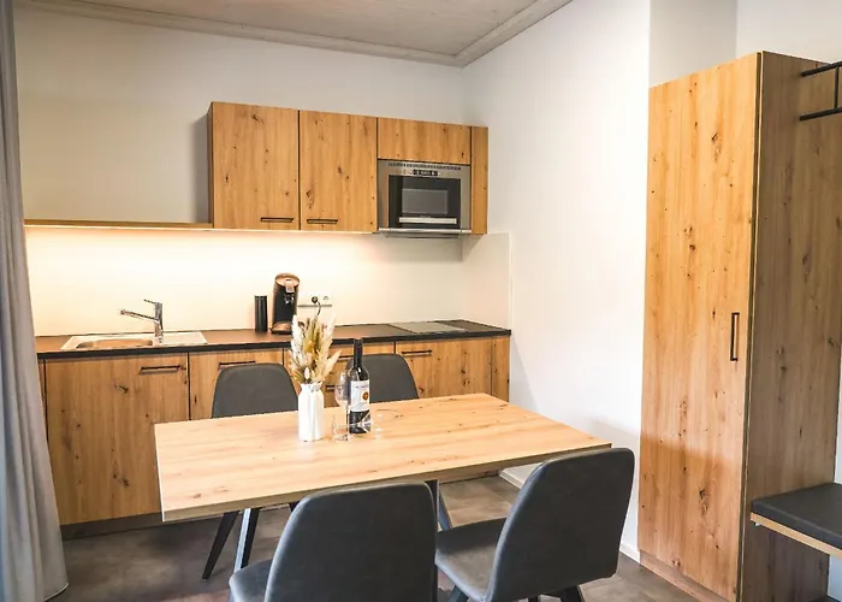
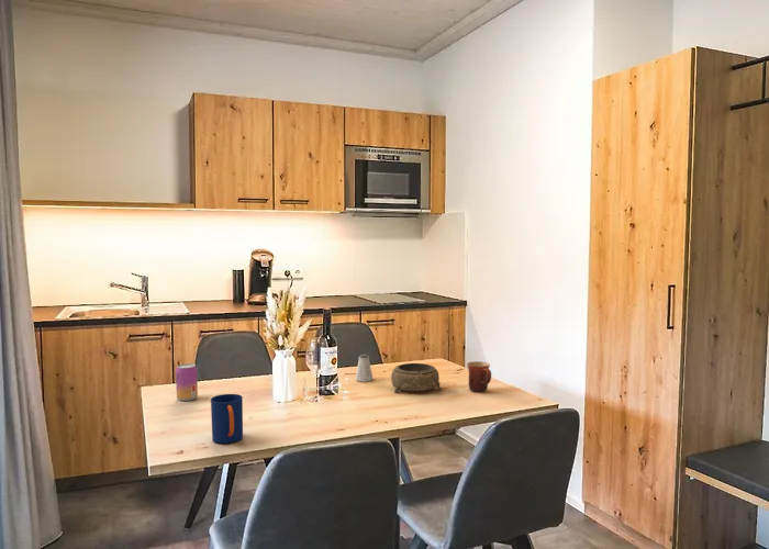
+ decorative bowl [390,362,443,394]
+ saltshaker [355,354,374,383]
+ mug [466,360,492,393]
+ mug [210,393,244,445]
+ beverage can [175,362,199,402]
